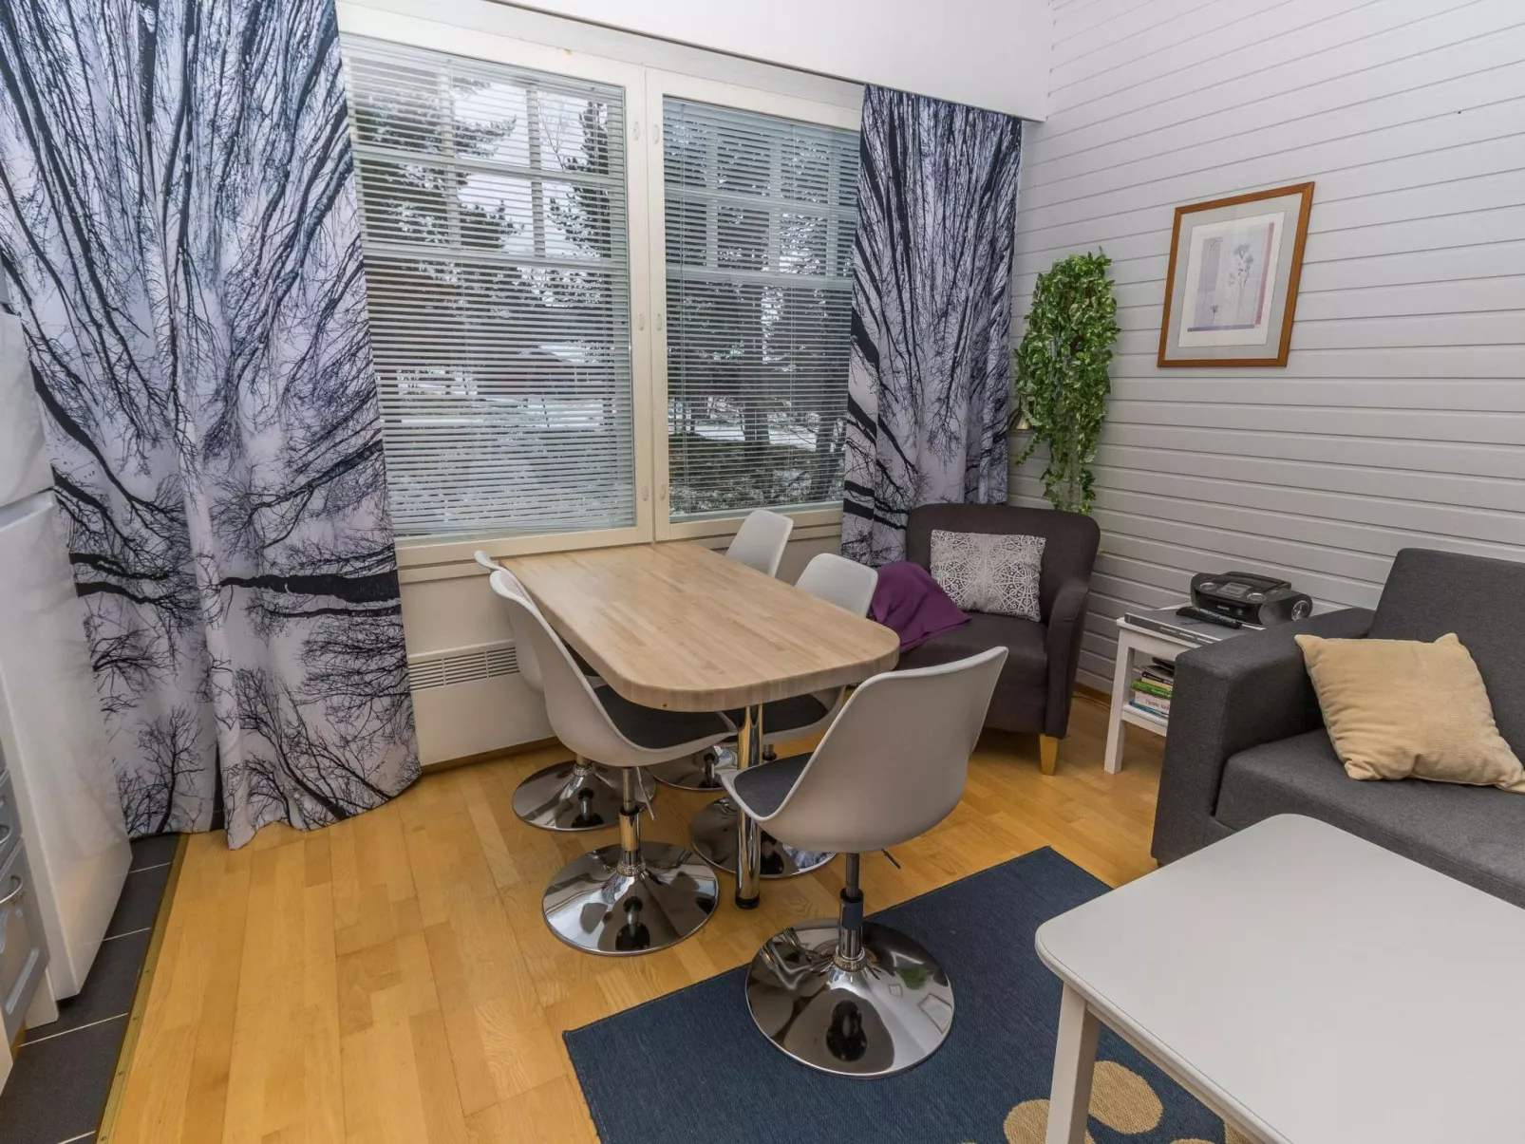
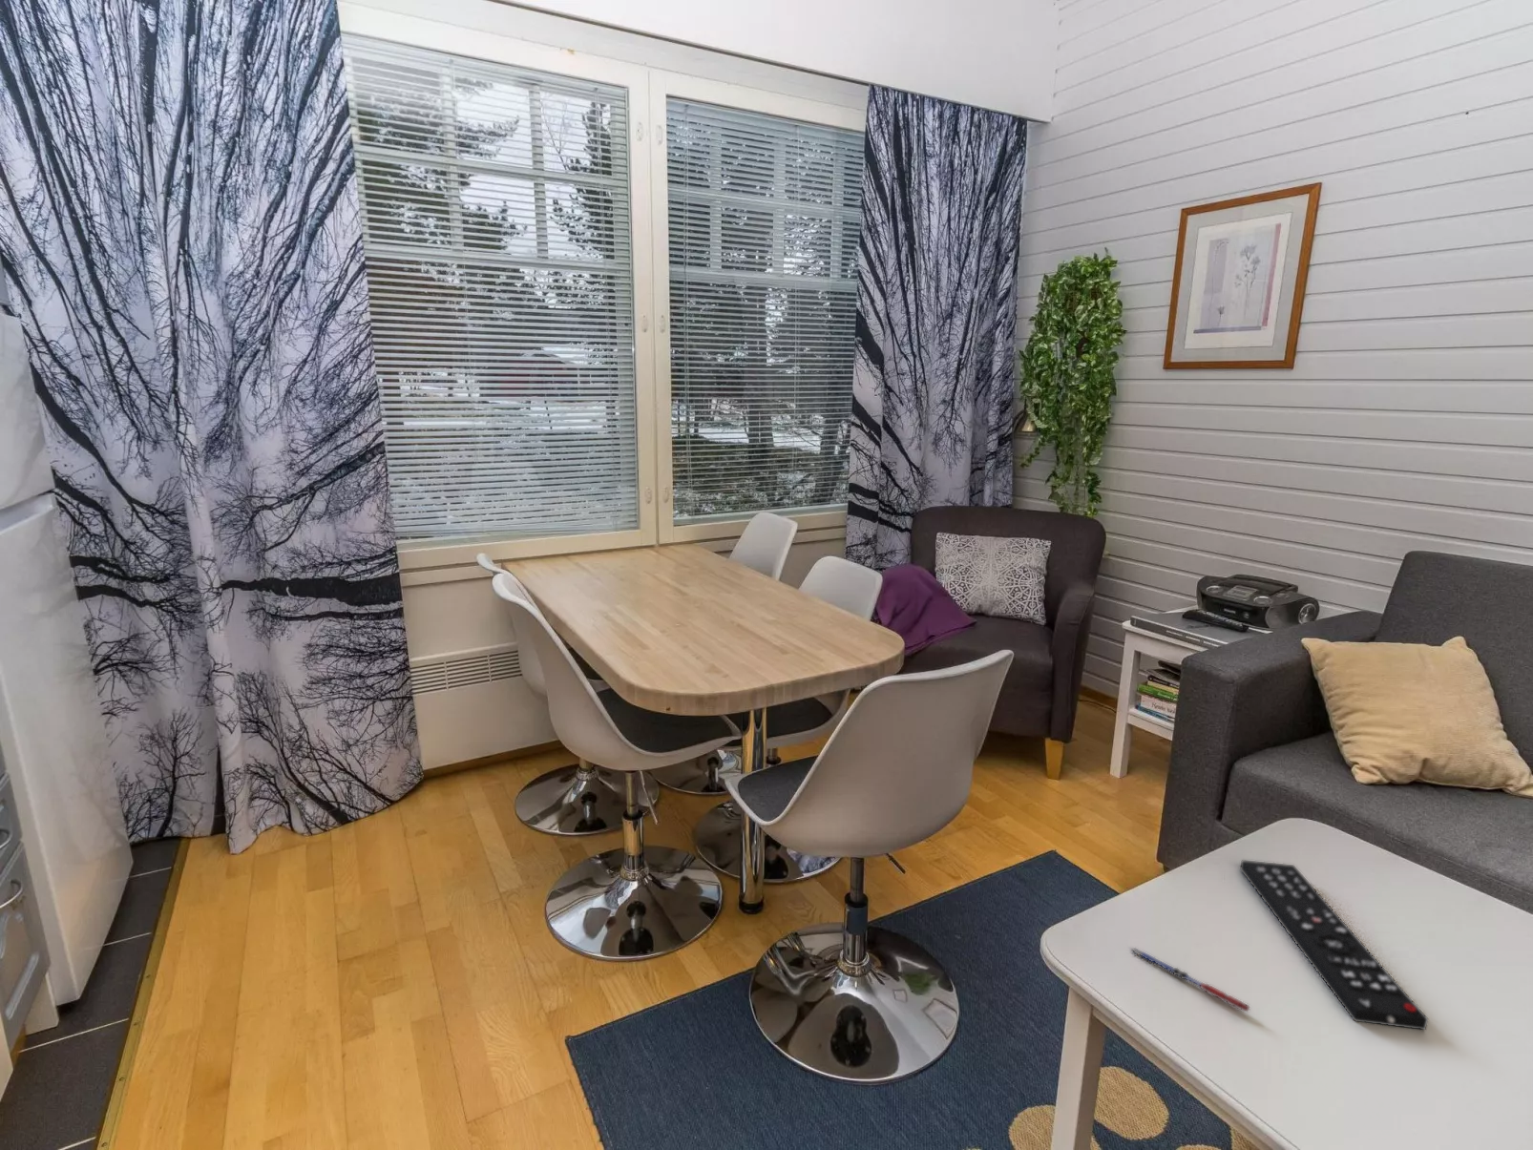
+ pen [1131,947,1252,1012]
+ remote control [1239,859,1429,1030]
